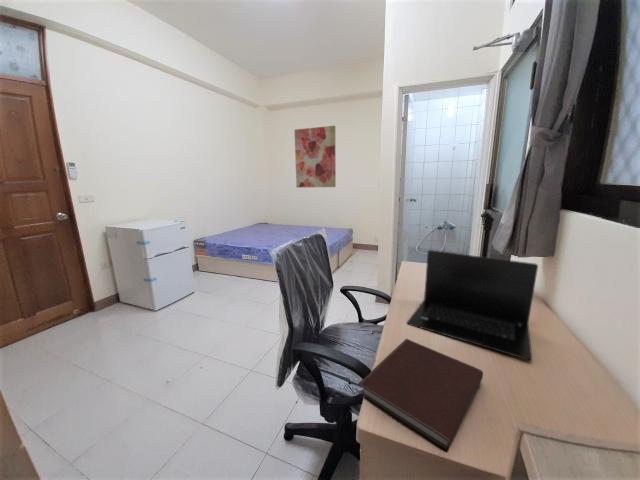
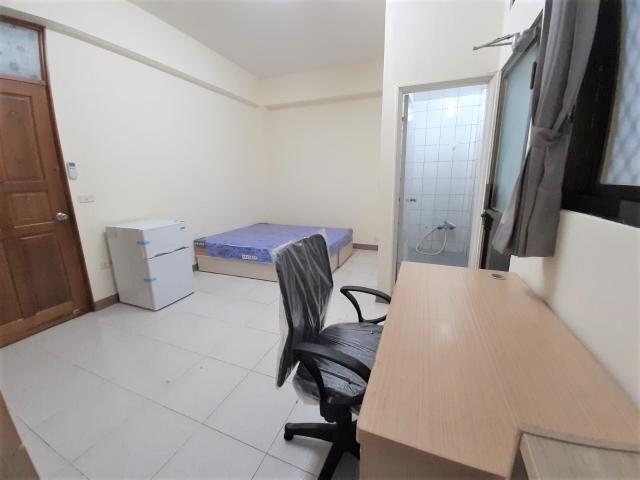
- laptop [406,249,539,362]
- wall art [293,125,337,189]
- notebook [357,338,484,454]
